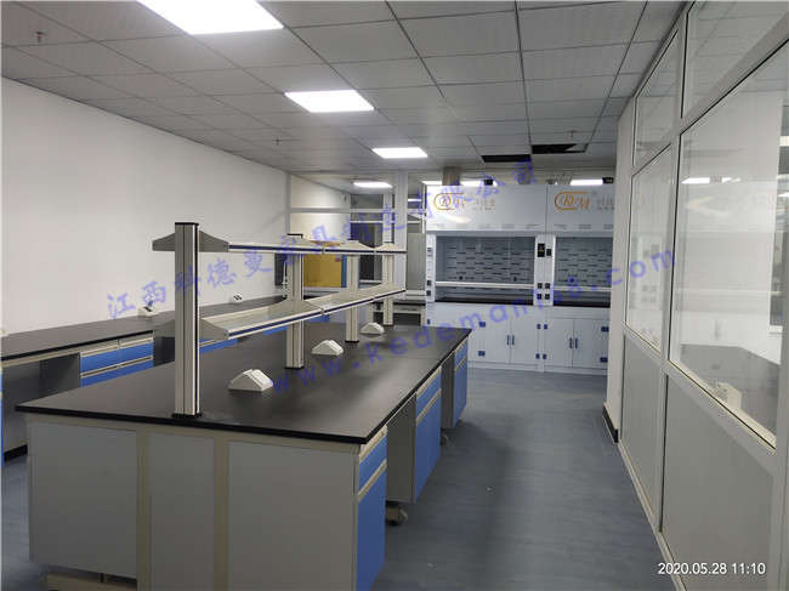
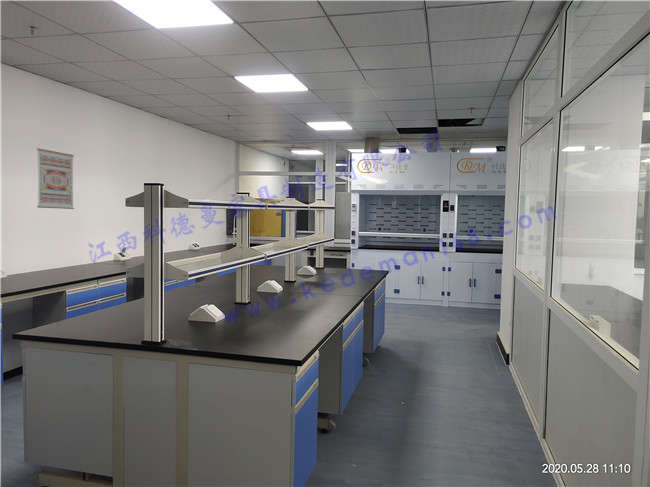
+ wall art [36,148,75,210]
